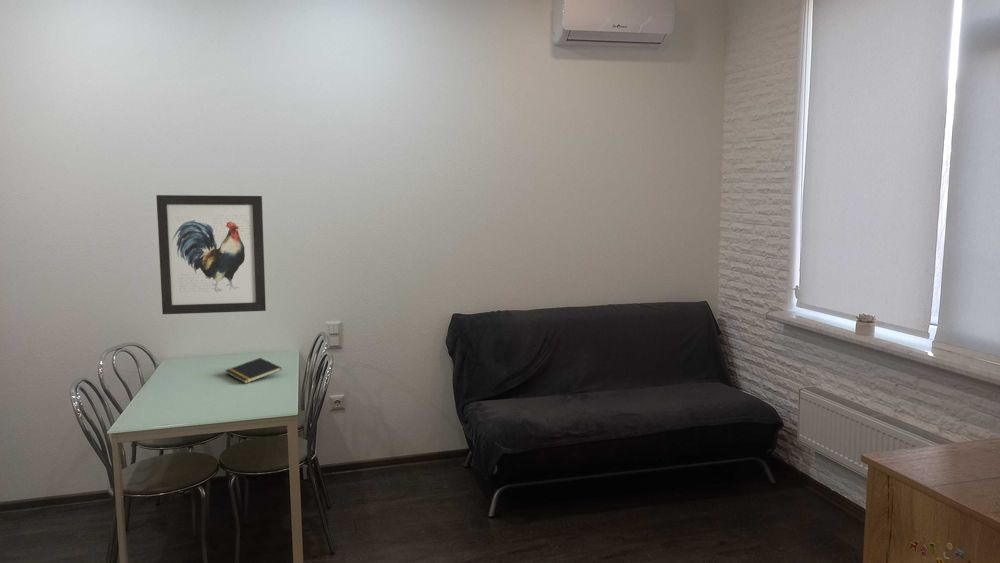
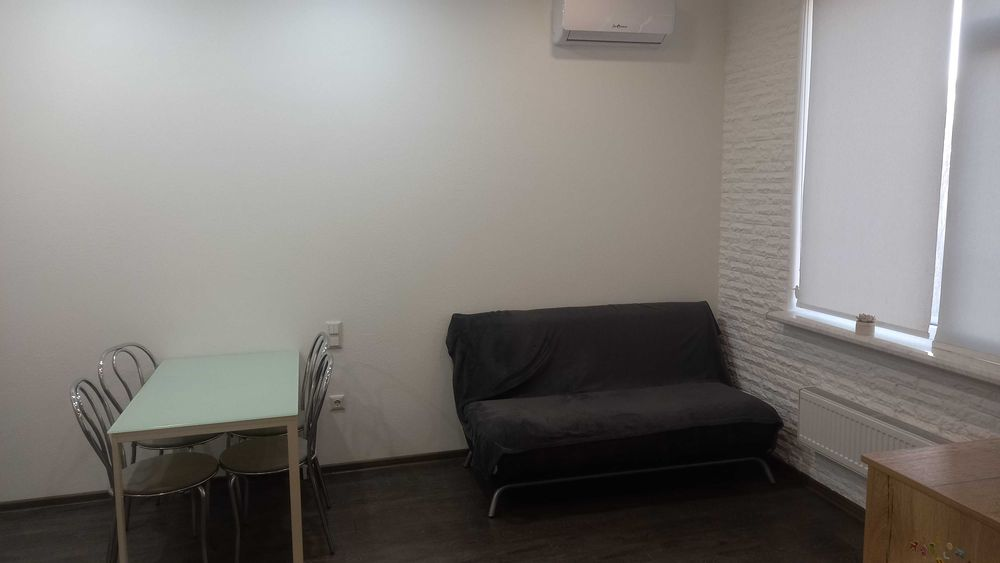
- wall art [156,194,267,315]
- notepad [224,357,283,385]
